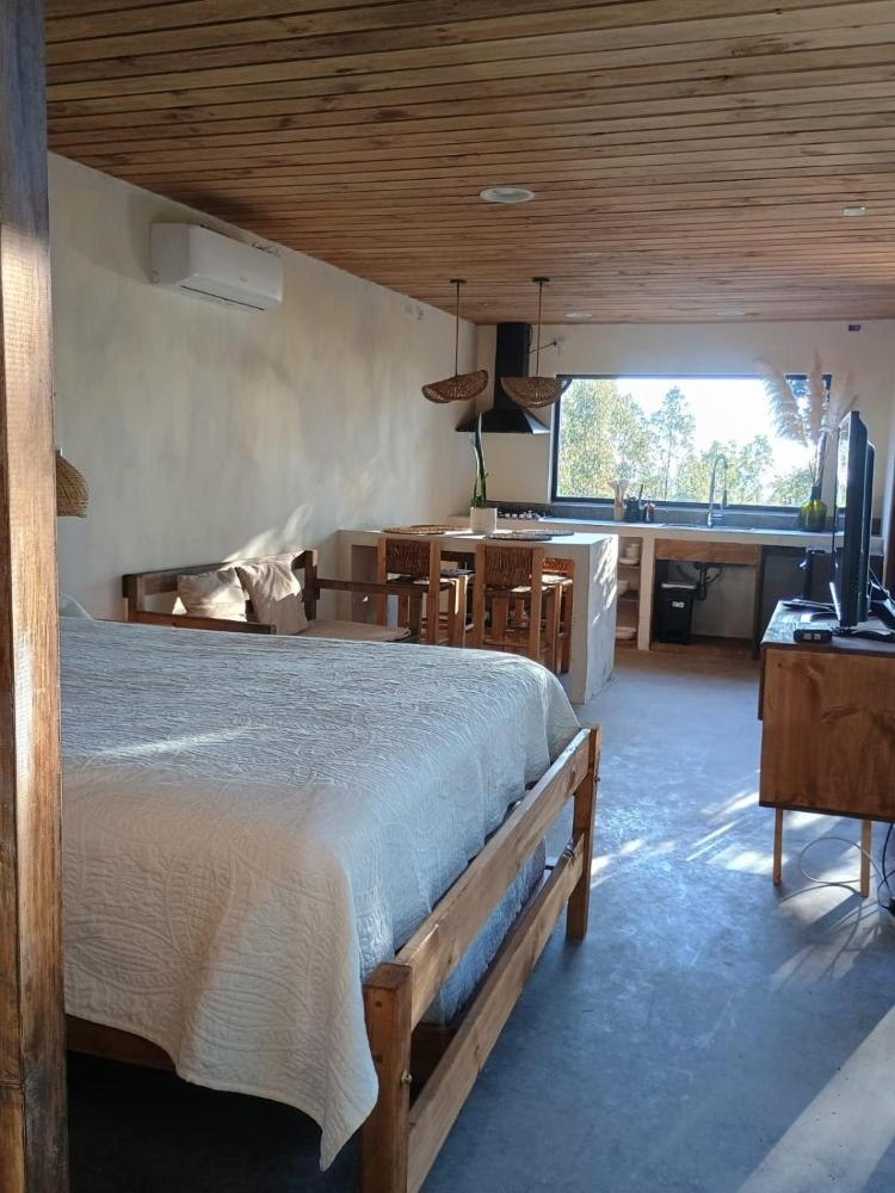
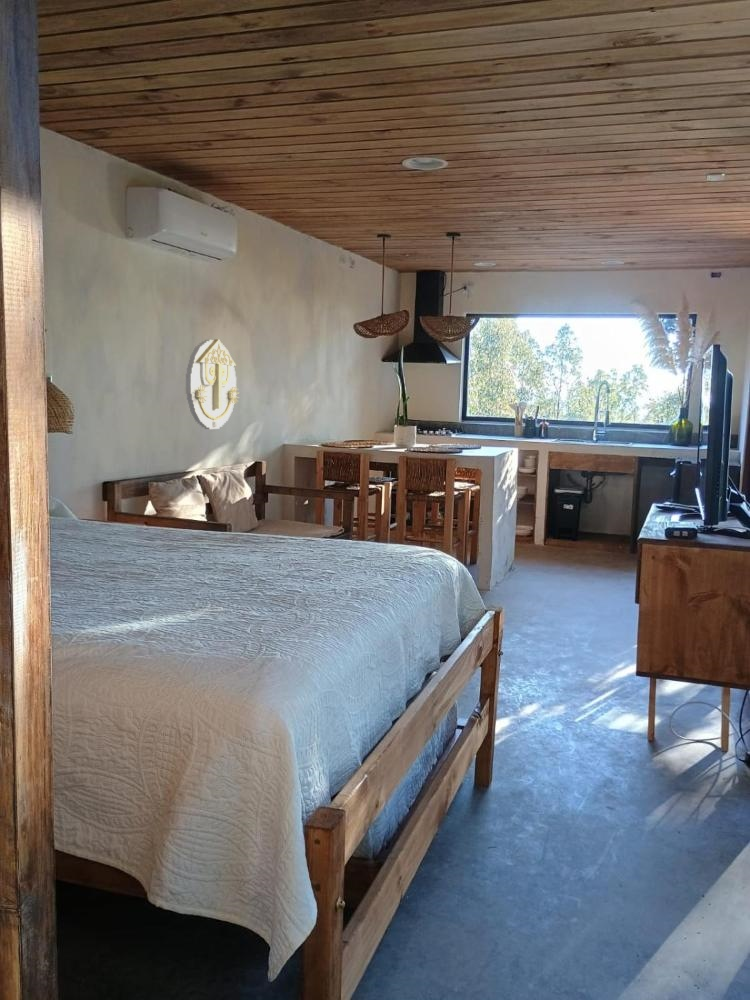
+ wall decoration [185,338,240,430]
